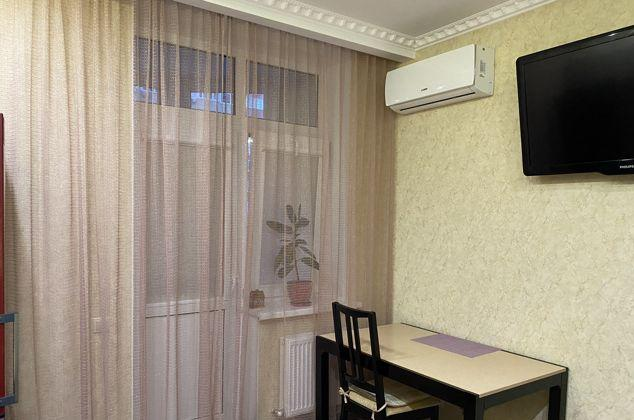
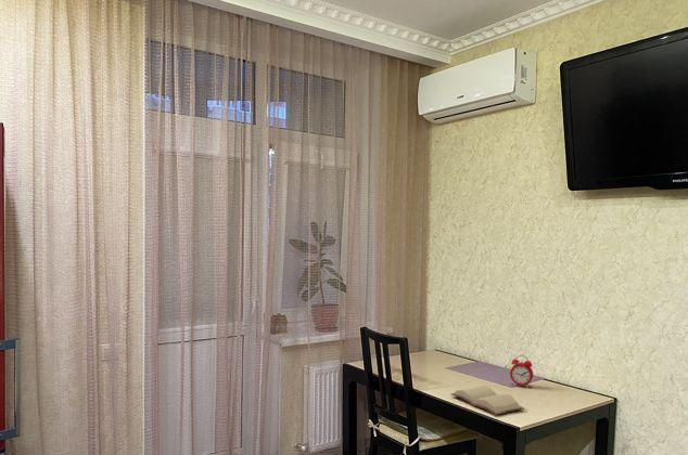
+ alarm clock [509,354,534,388]
+ hardback book [450,385,525,416]
